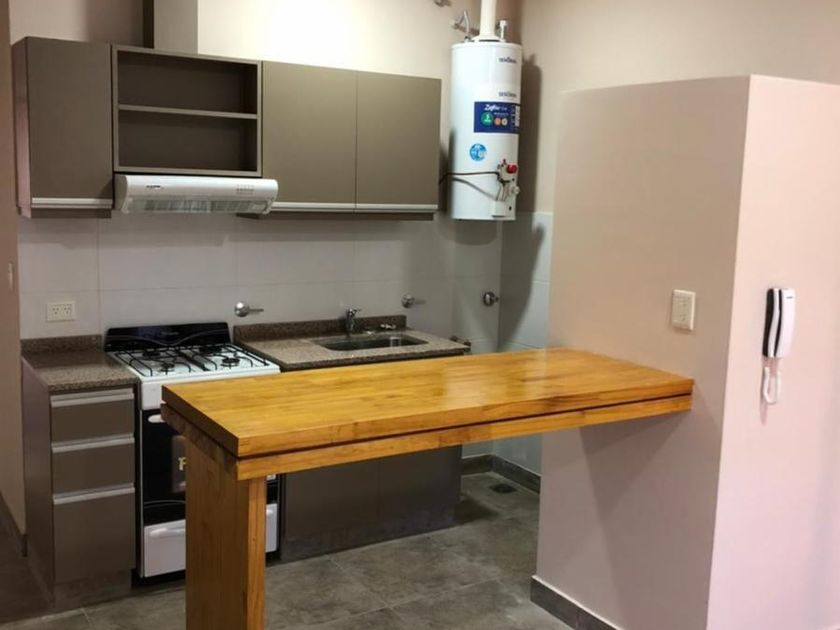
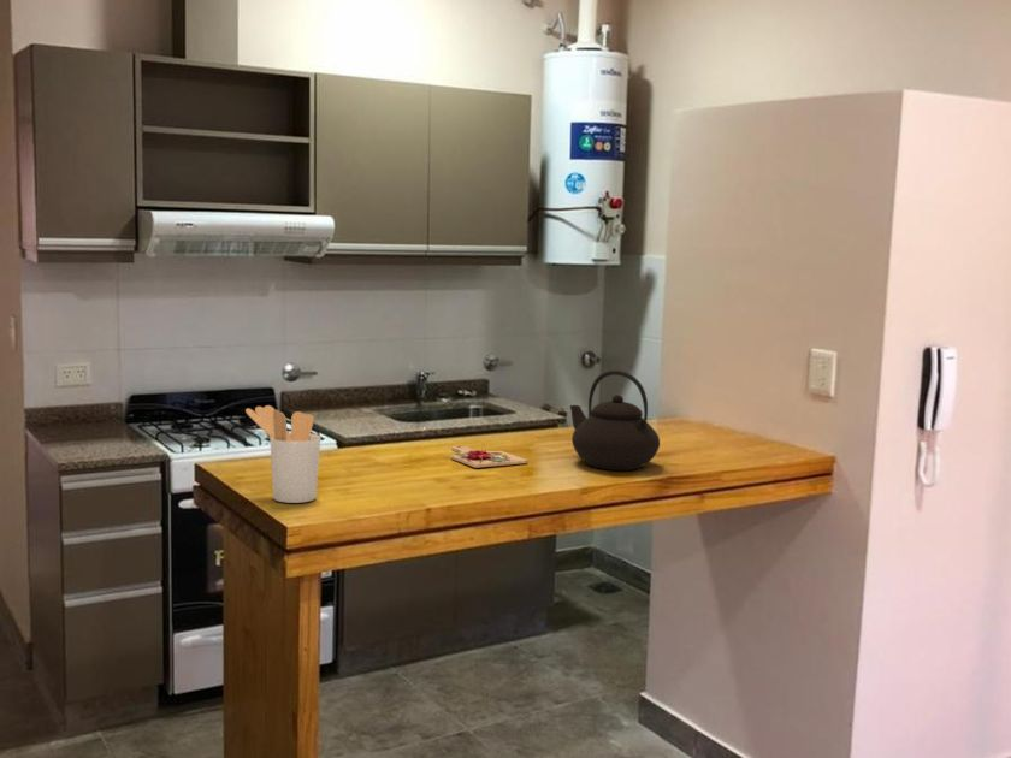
+ utensil holder [244,404,321,504]
+ teapot [569,369,661,472]
+ cutting board [449,445,528,469]
